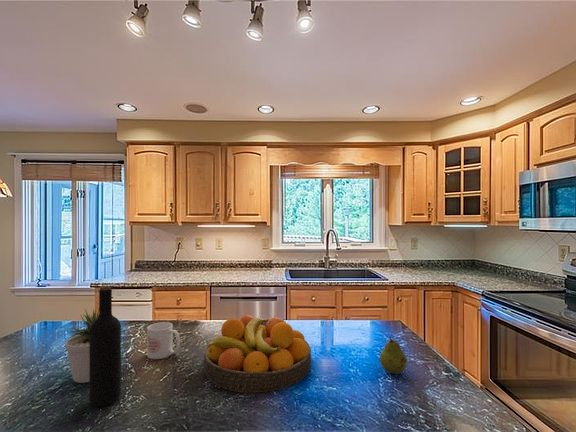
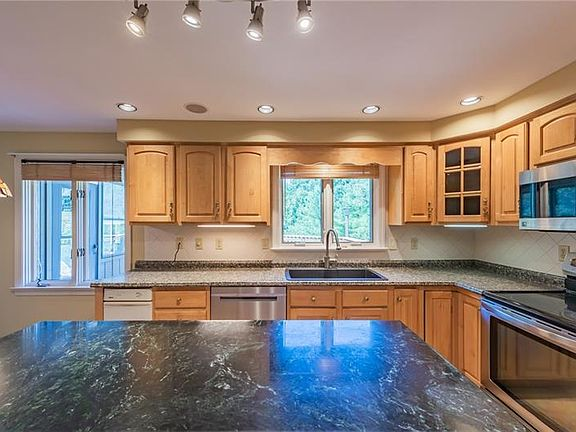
- fruit bowl [203,314,312,394]
- fruit [379,336,408,375]
- potted plant [64,308,99,384]
- mug [146,321,181,360]
- wine bottle [88,285,122,407]
